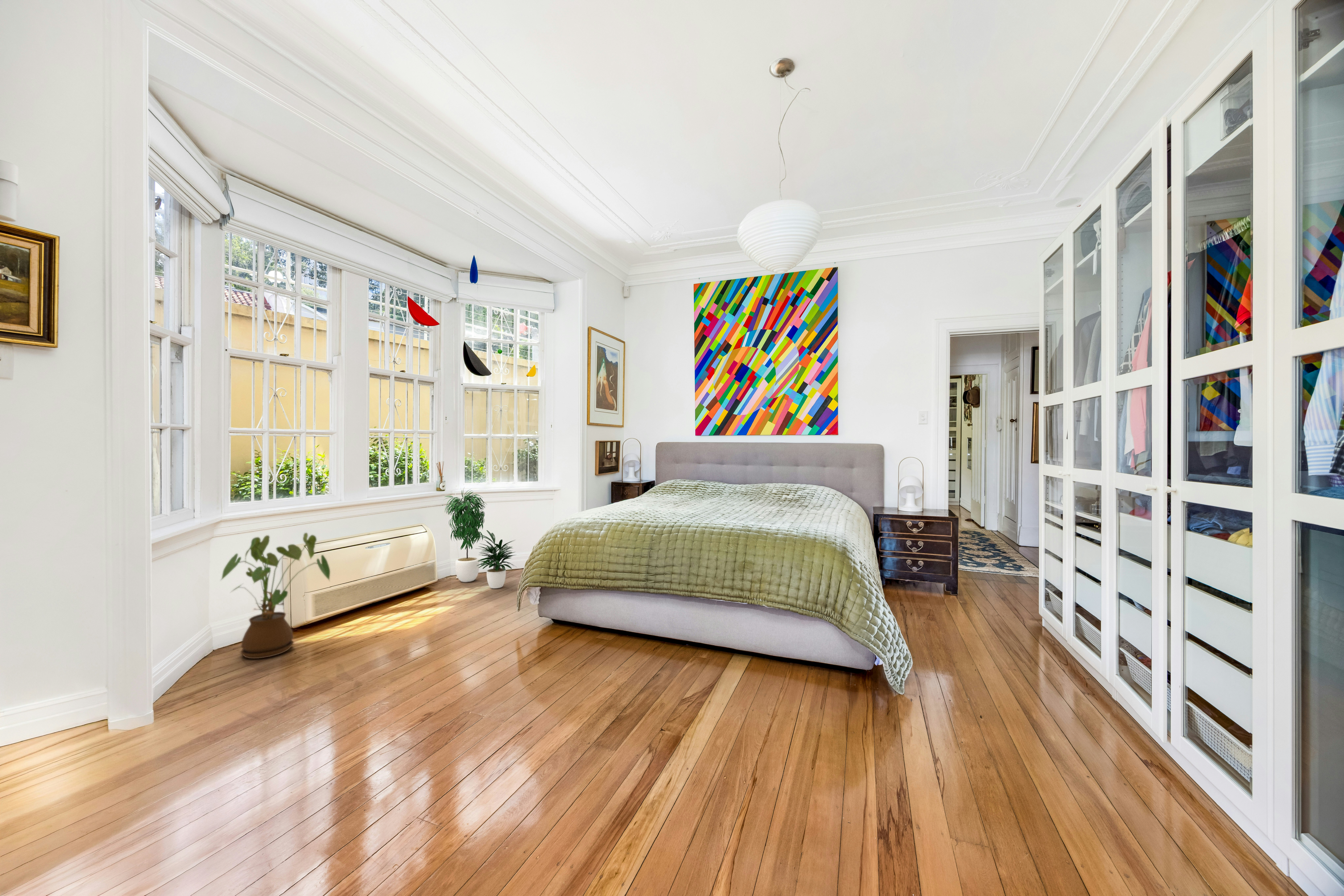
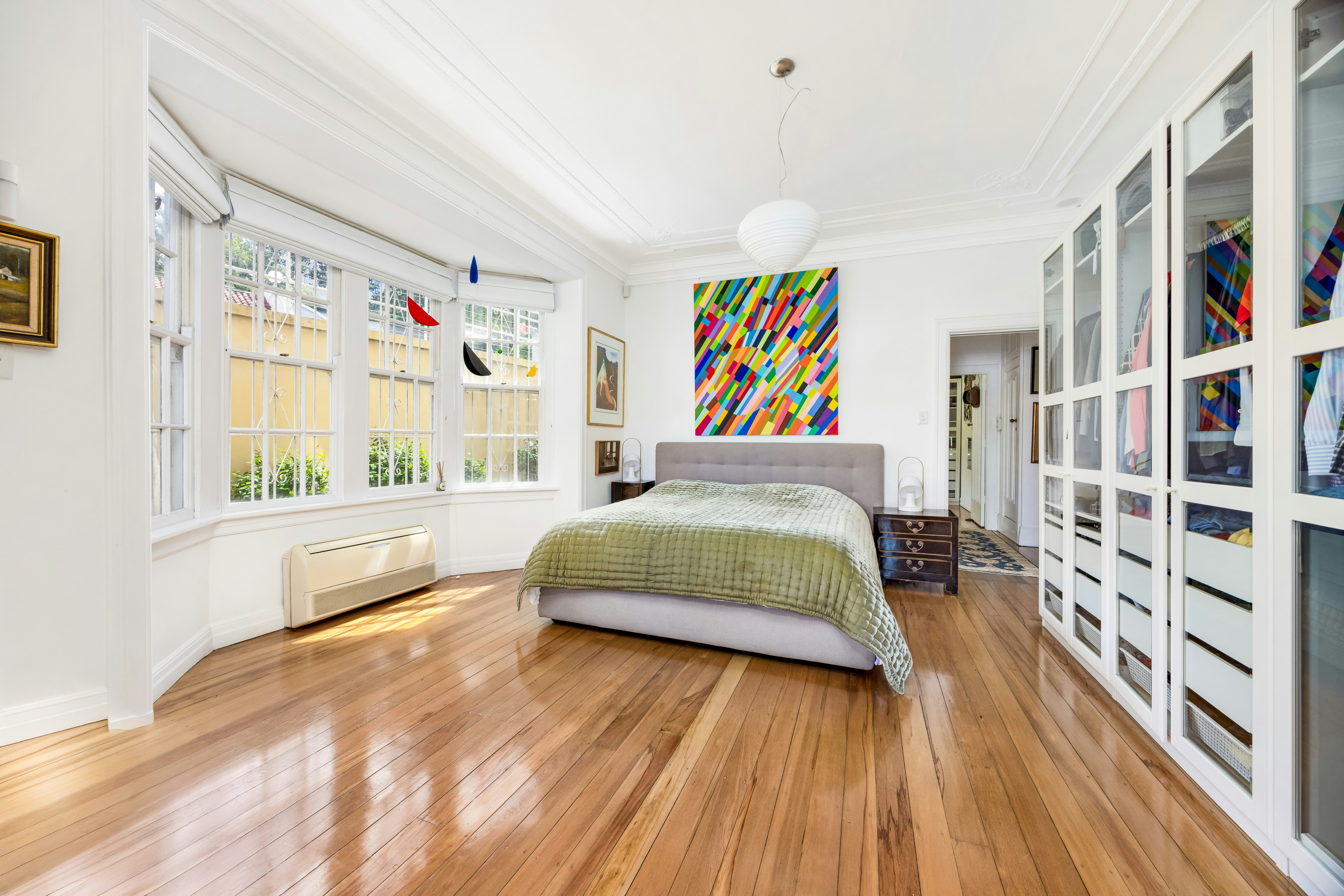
- potted plant [443,487,517,589]
- house plant [220,532,330,659]
